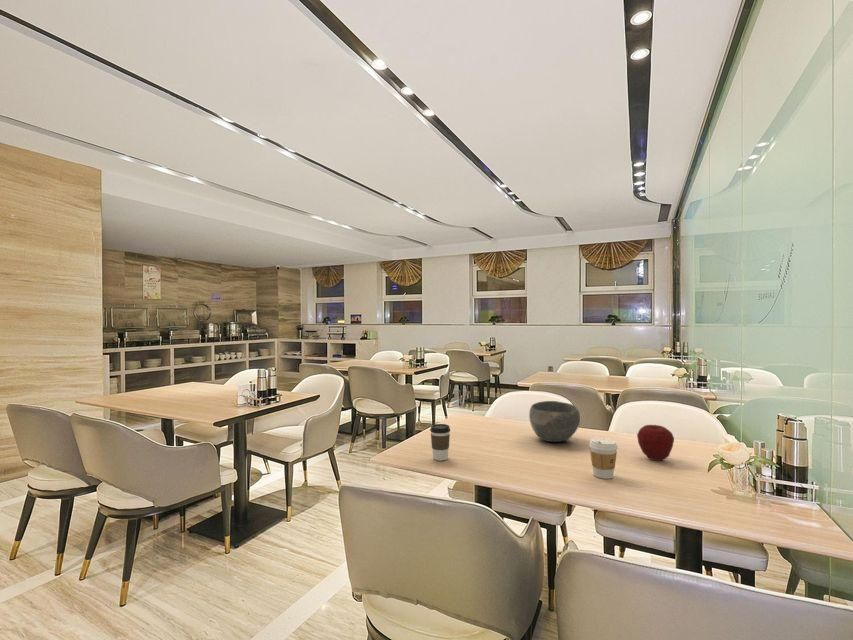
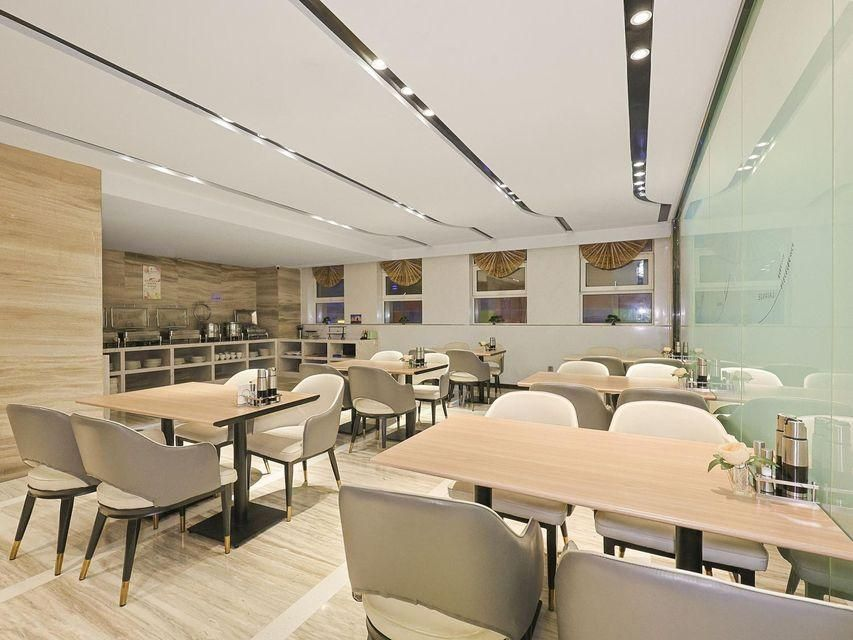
- coffee cup [588,437,619,480]
- coffee cup [429,423,451,462]
- apple [636,424,675,462]
- bowl [528,400,581,443]
